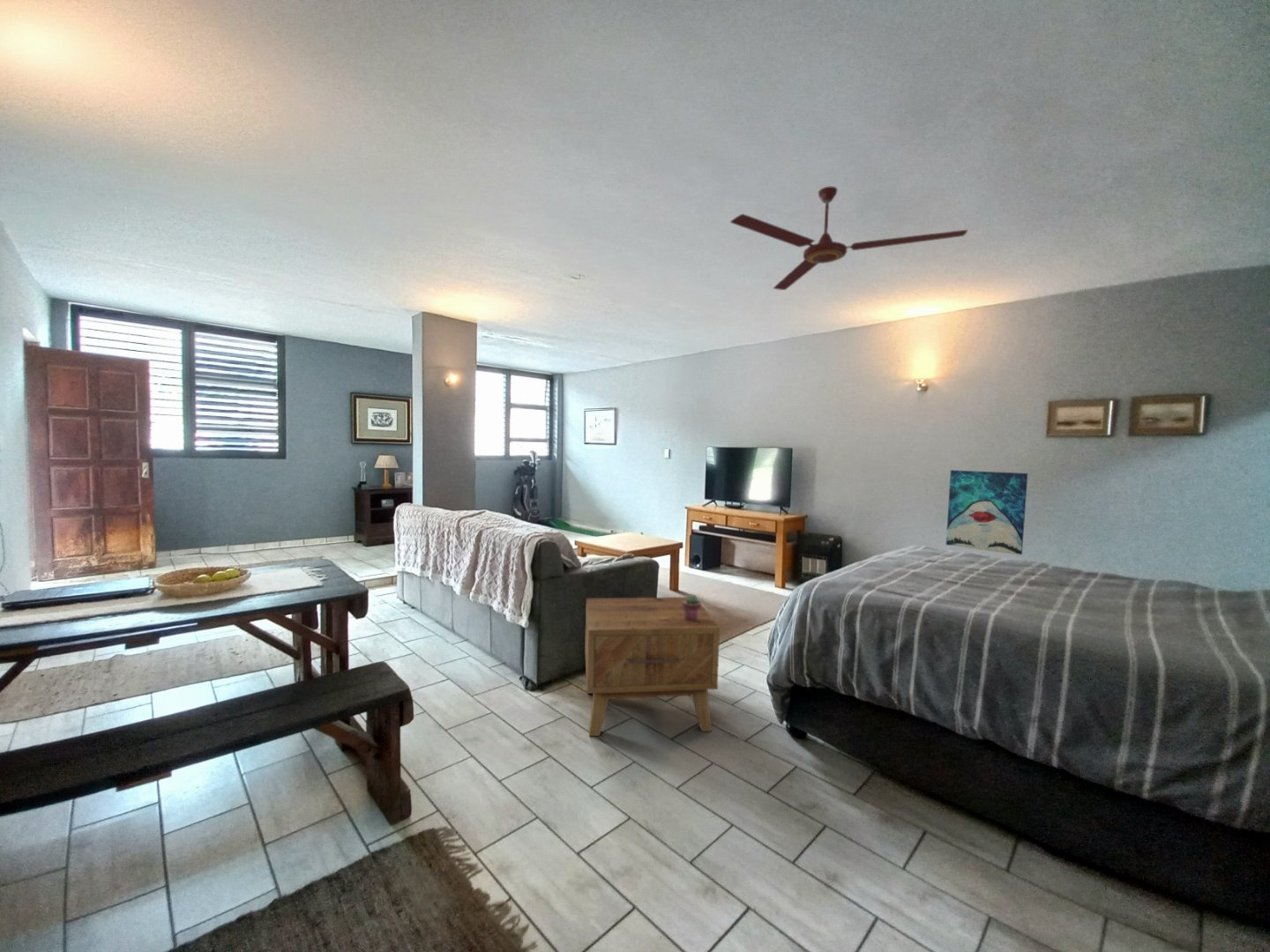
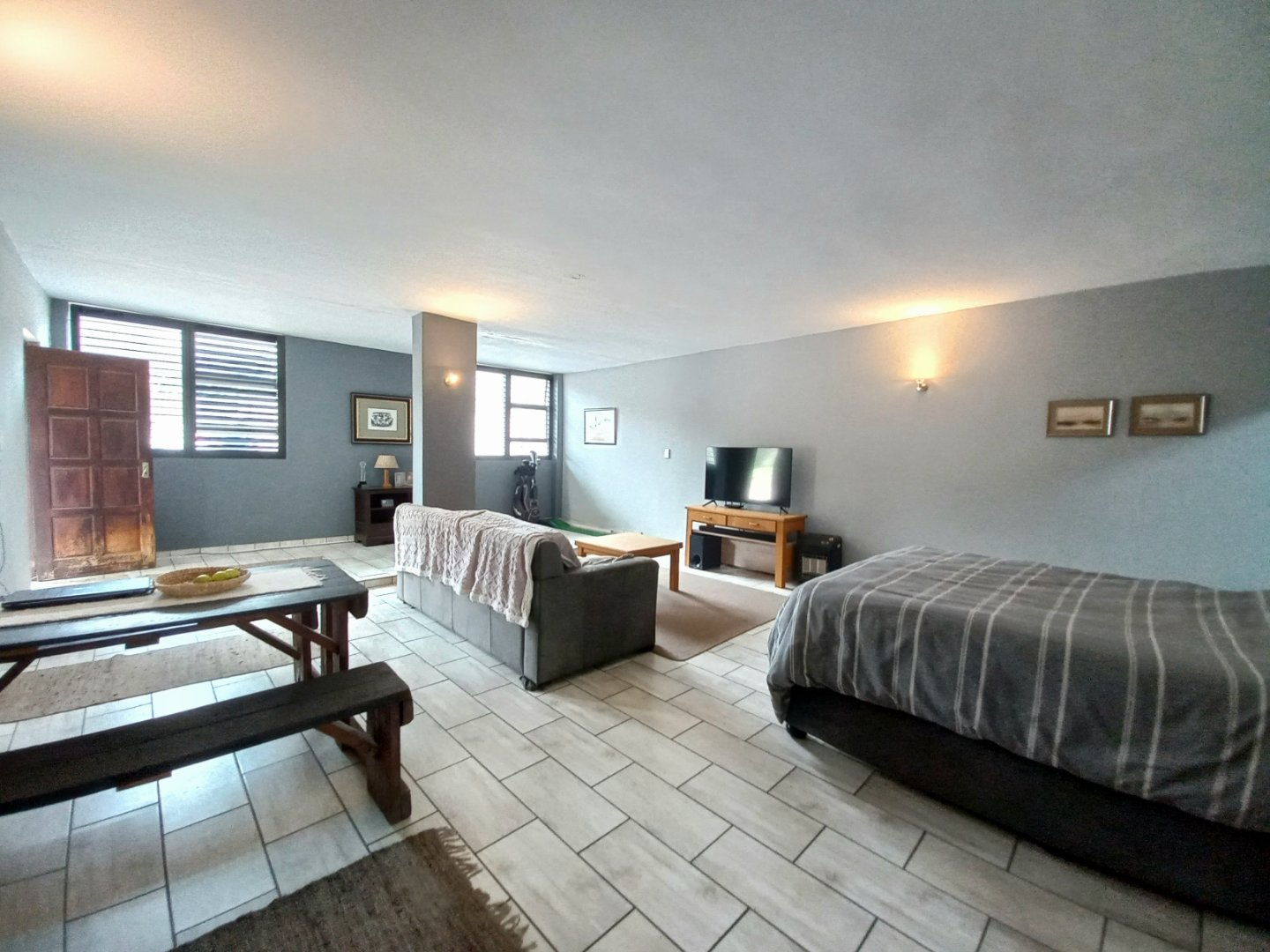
- potted succulent [682,594,702,621]
- ceiling fan [729,186,968,291]
- side table [584,596,721,737]
- wall art [945,469,1028,556]
